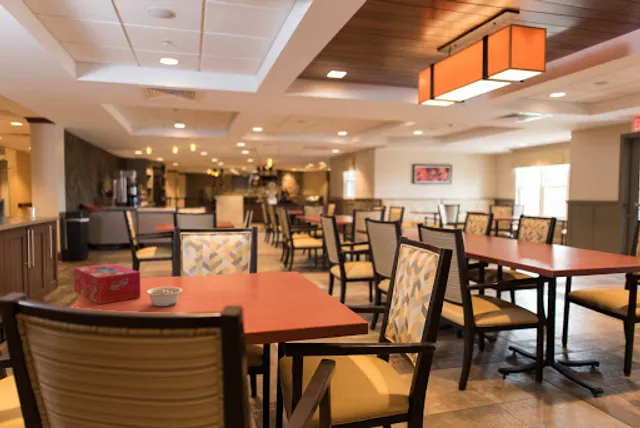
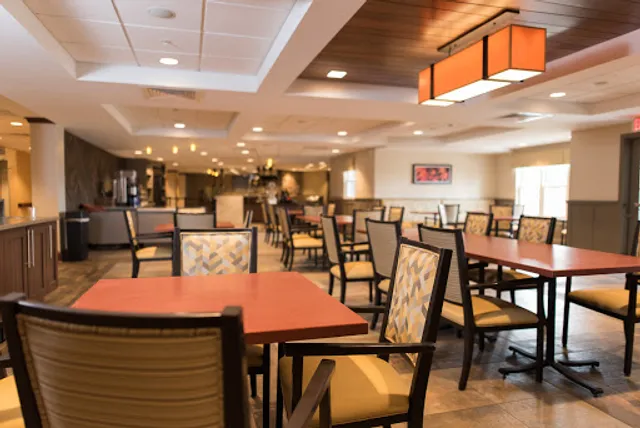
- legume [145,286,183,307]
- tissue box [73,262,141,305]
